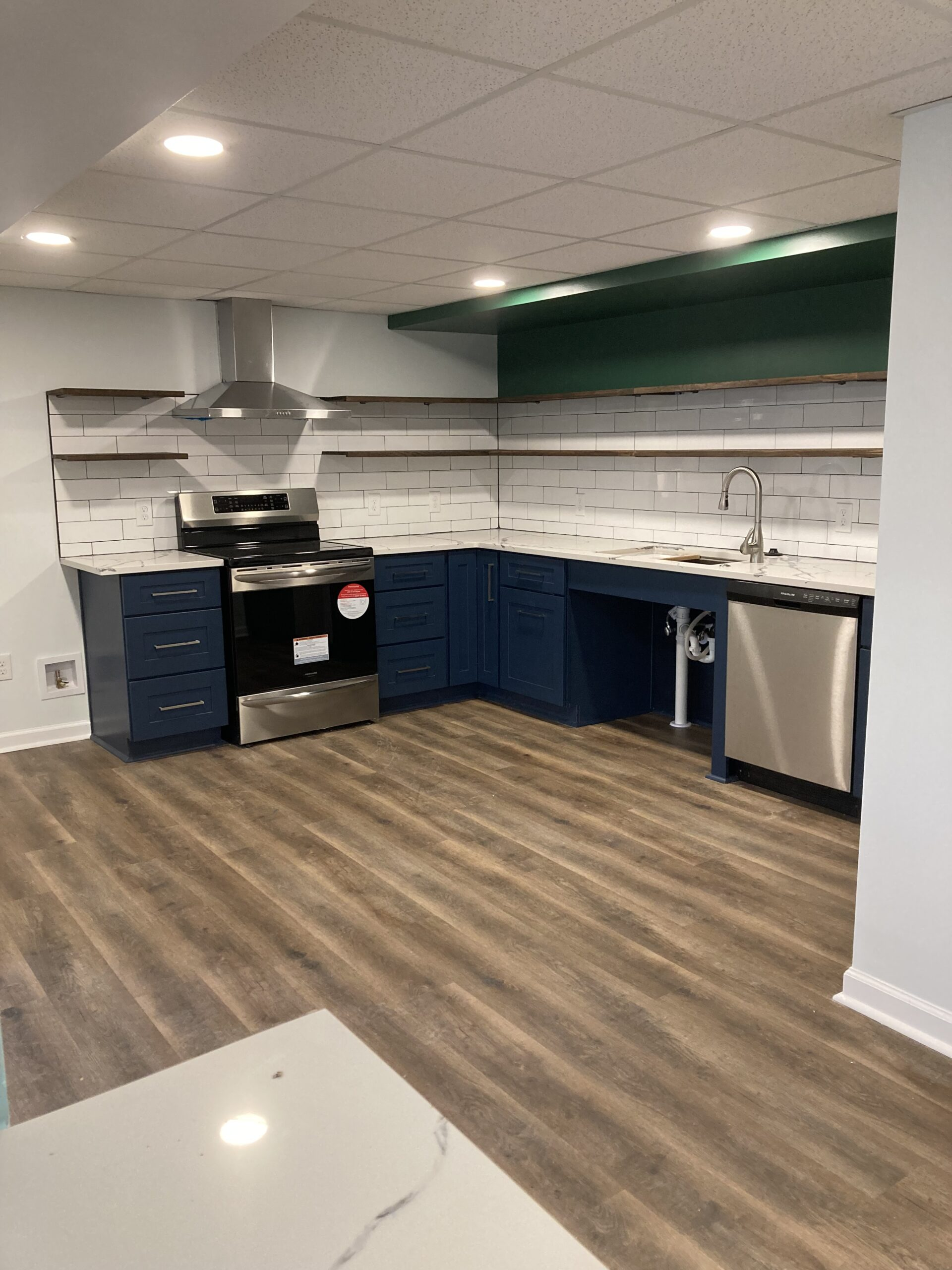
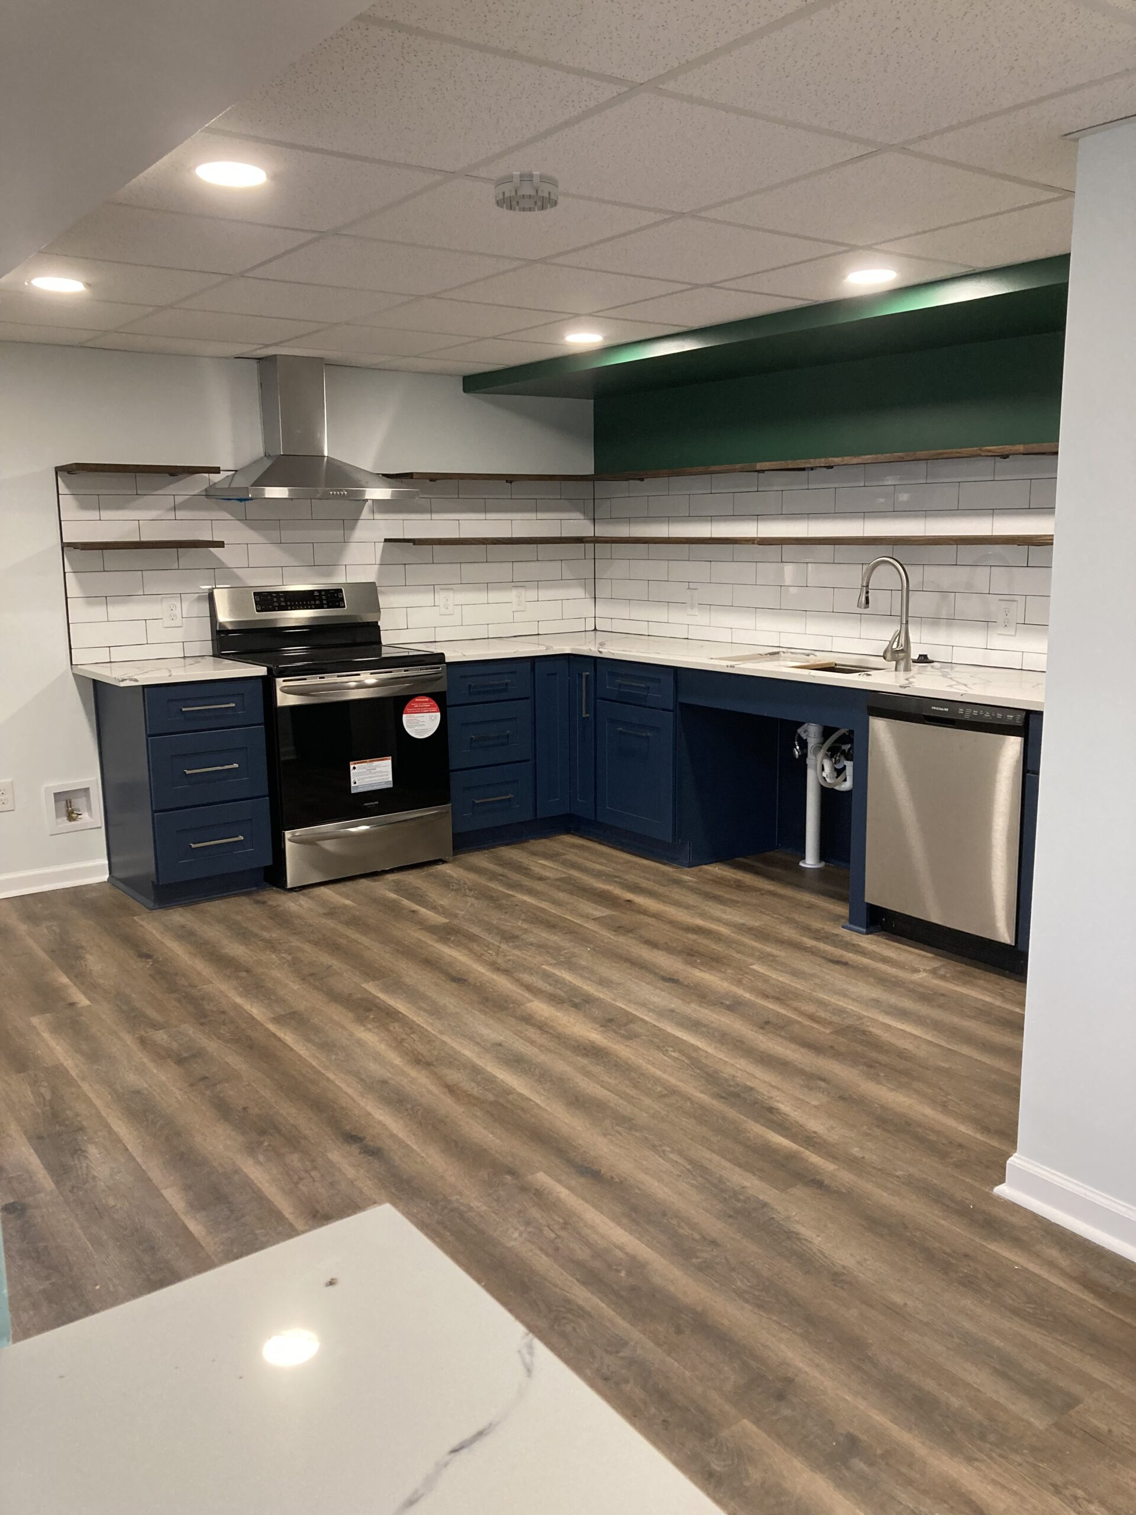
+ smoke detector [494,169,560,212]
